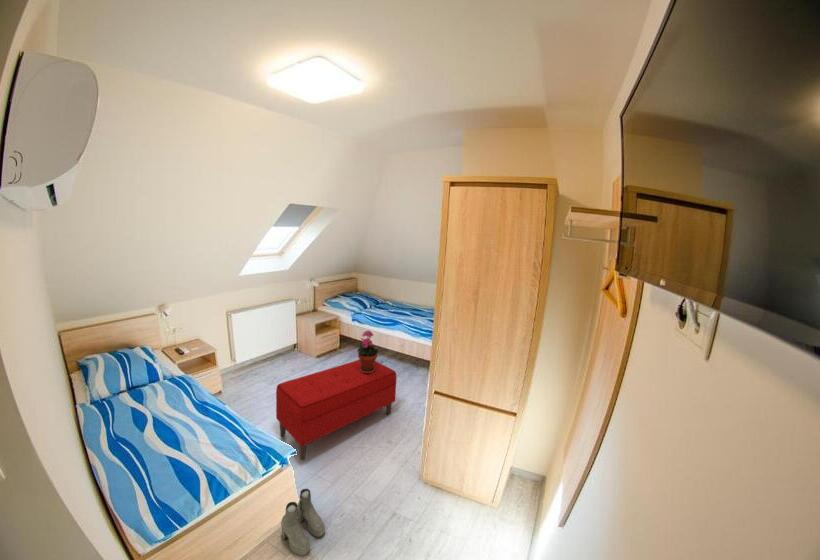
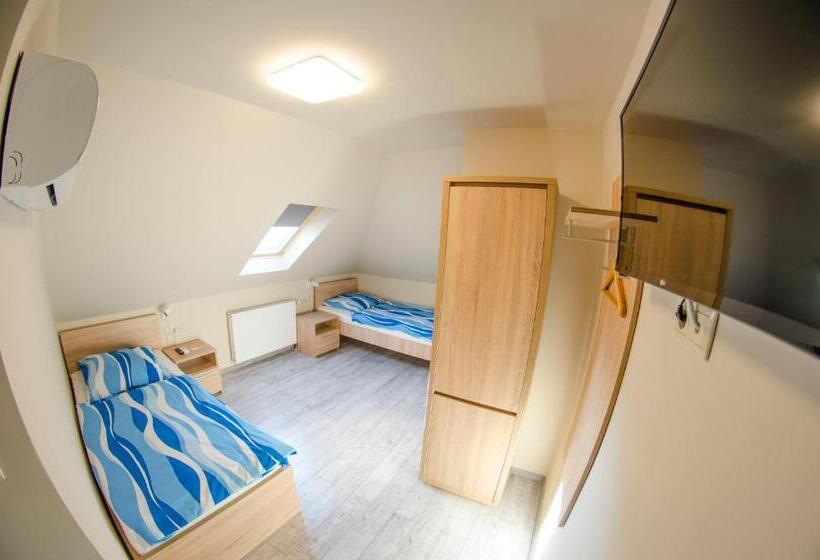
- bench [275,359,397,462]
- potted plant [356,330,379,373]
- boots [280,488,326,557]
